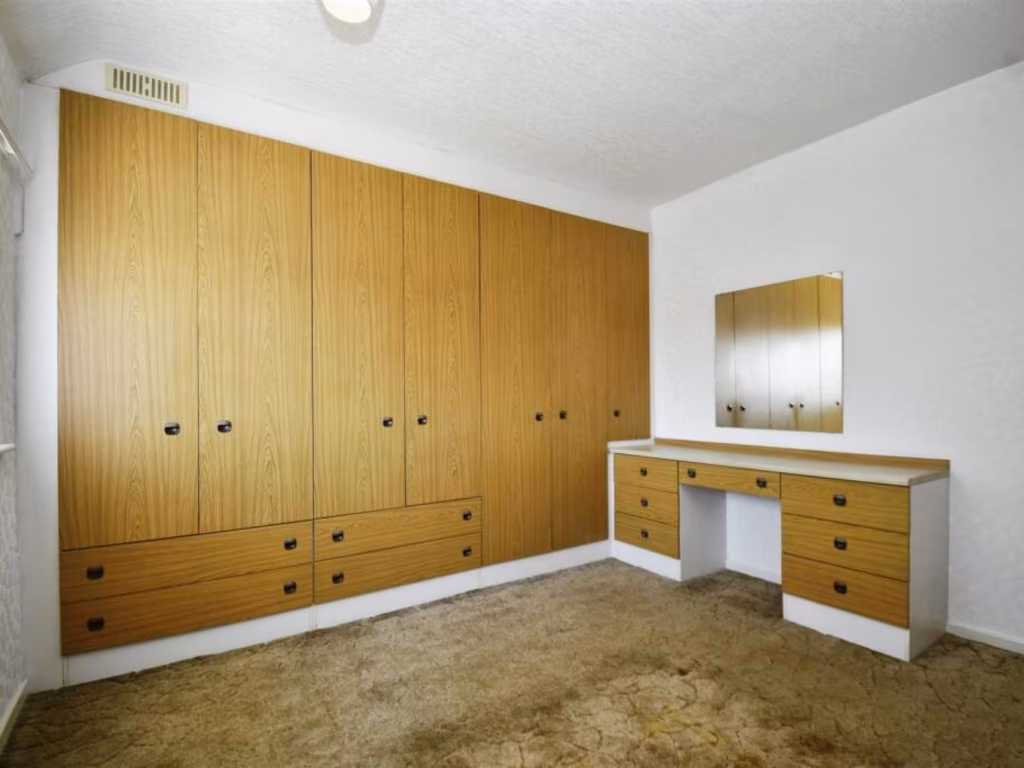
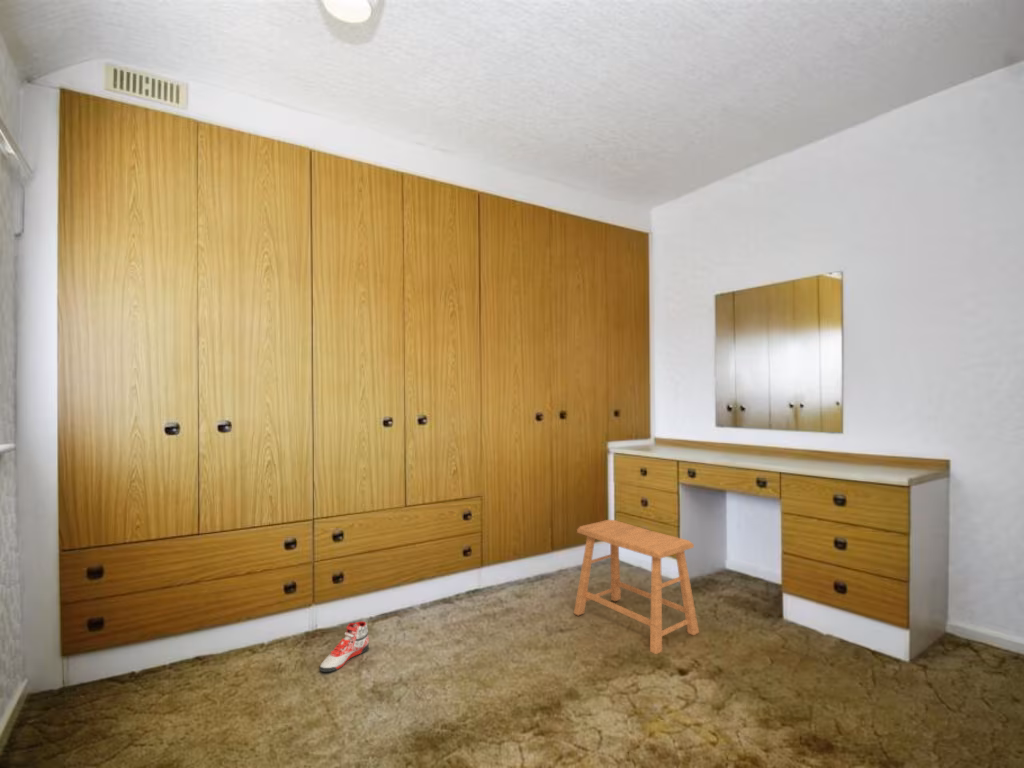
+ sneaker [318,620,370,673]
+ stool [573,519,700,655]
